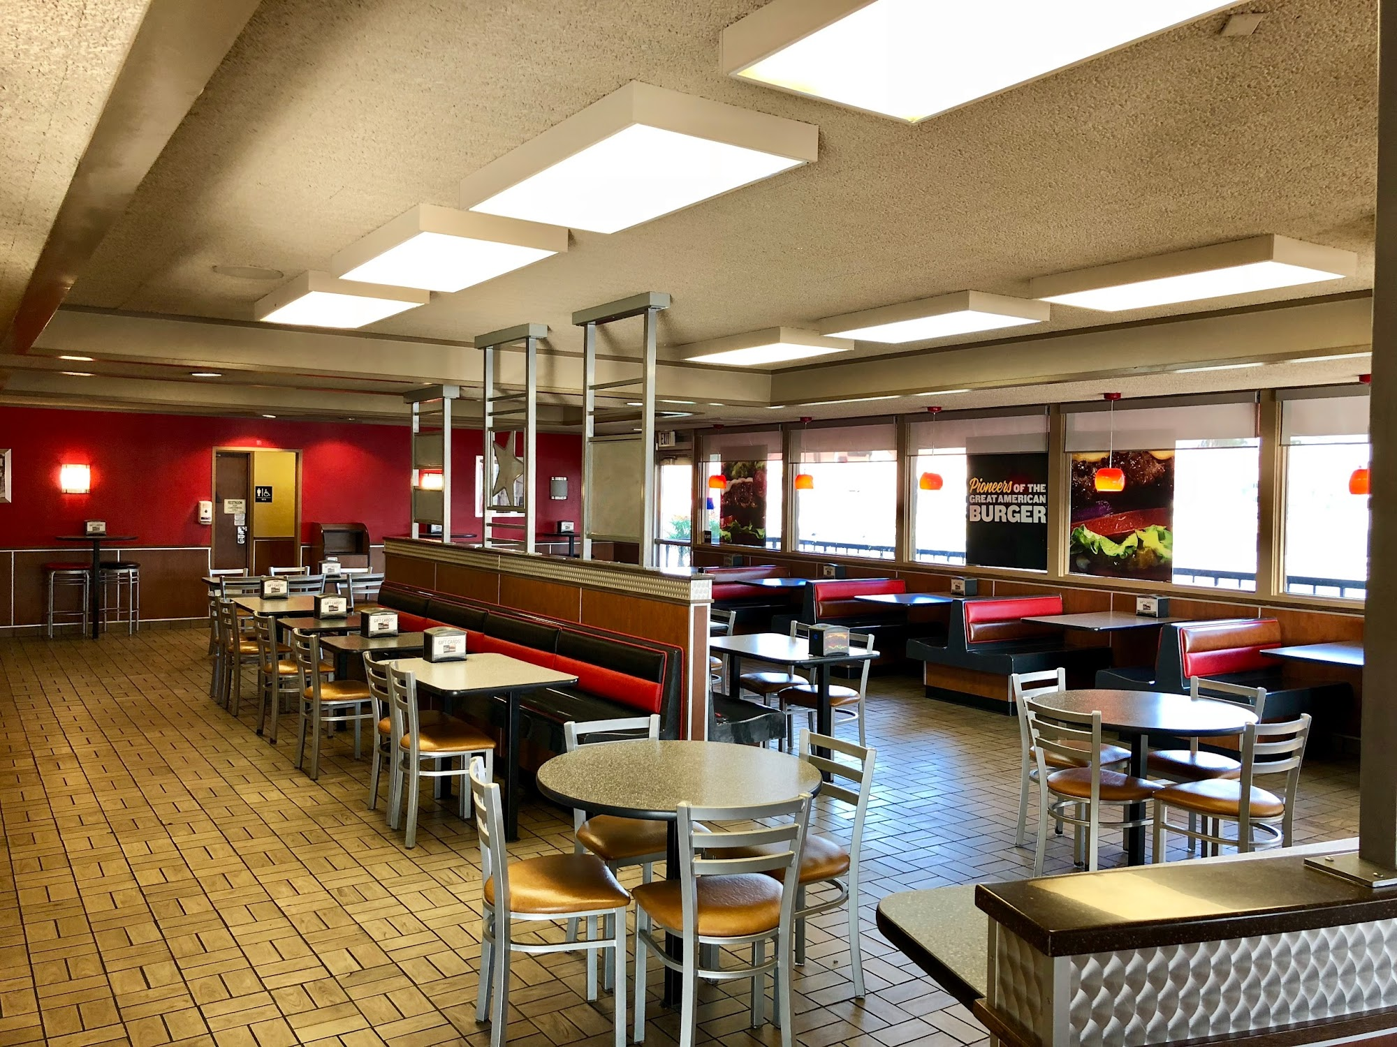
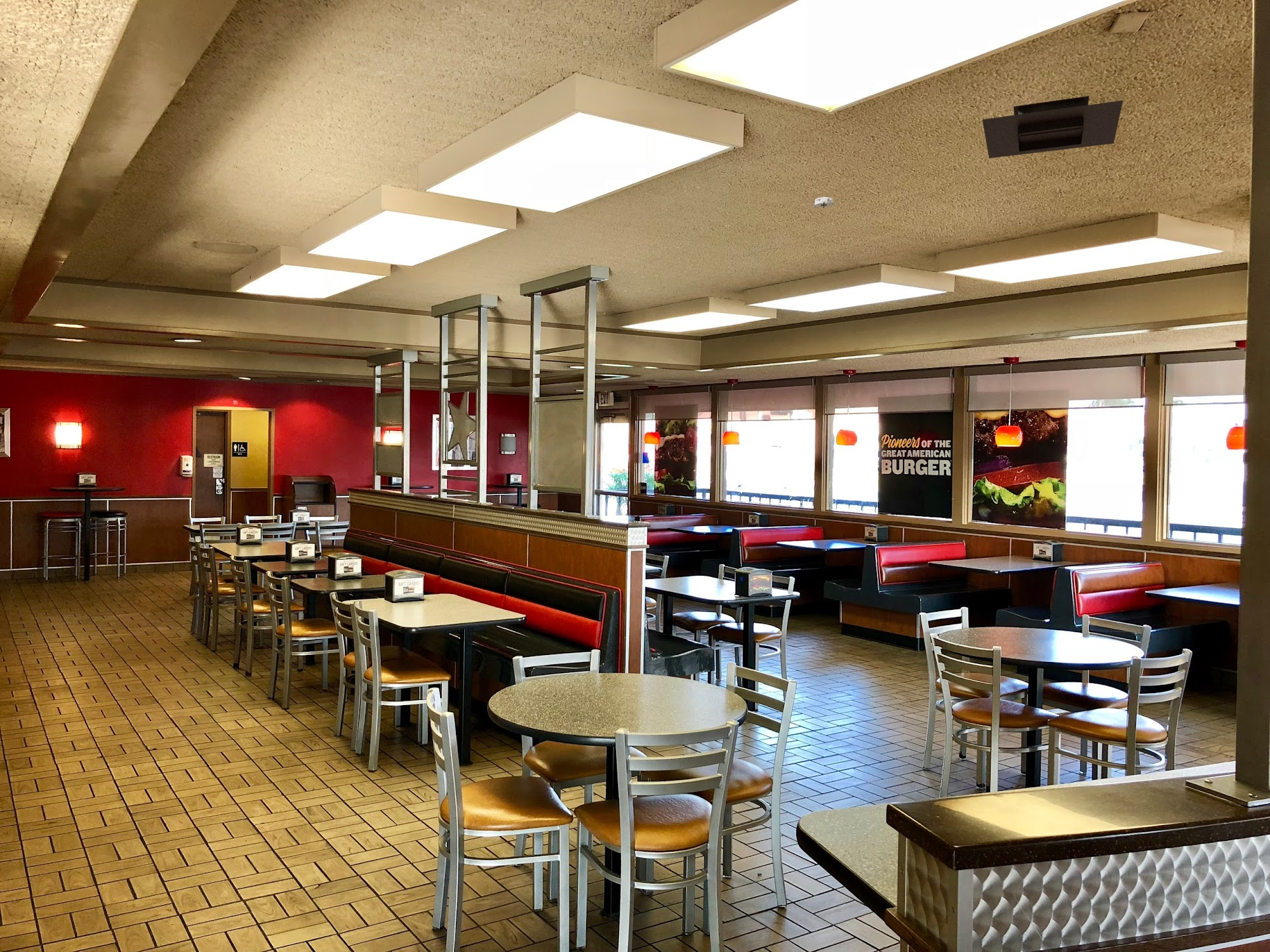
+ smoke detector [812,197,836,209]
+ ceiling vent [982,95,1123,159]
